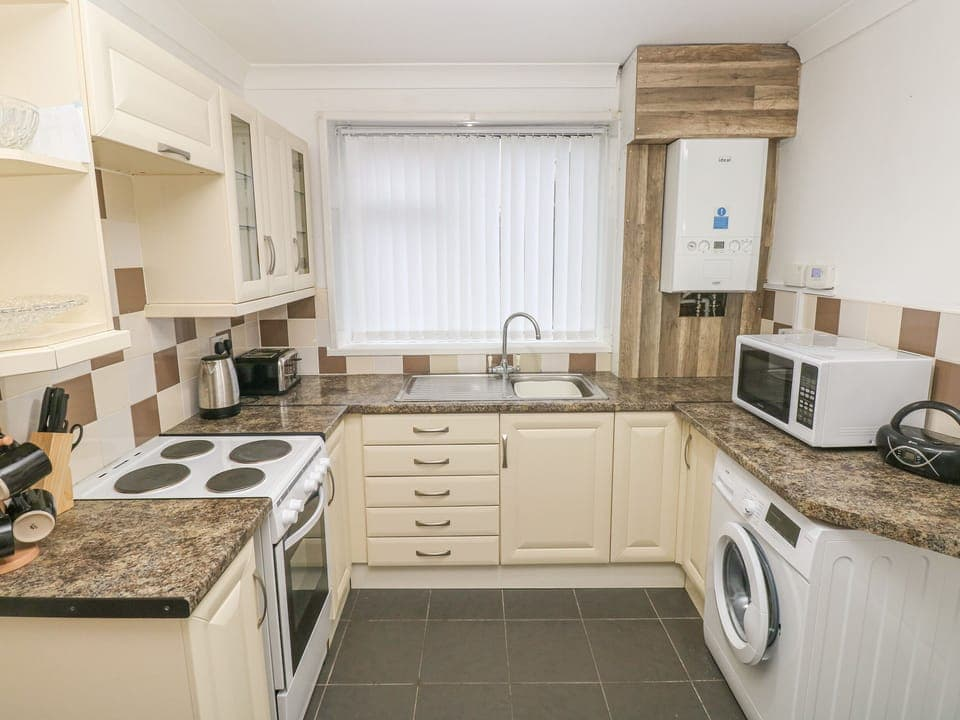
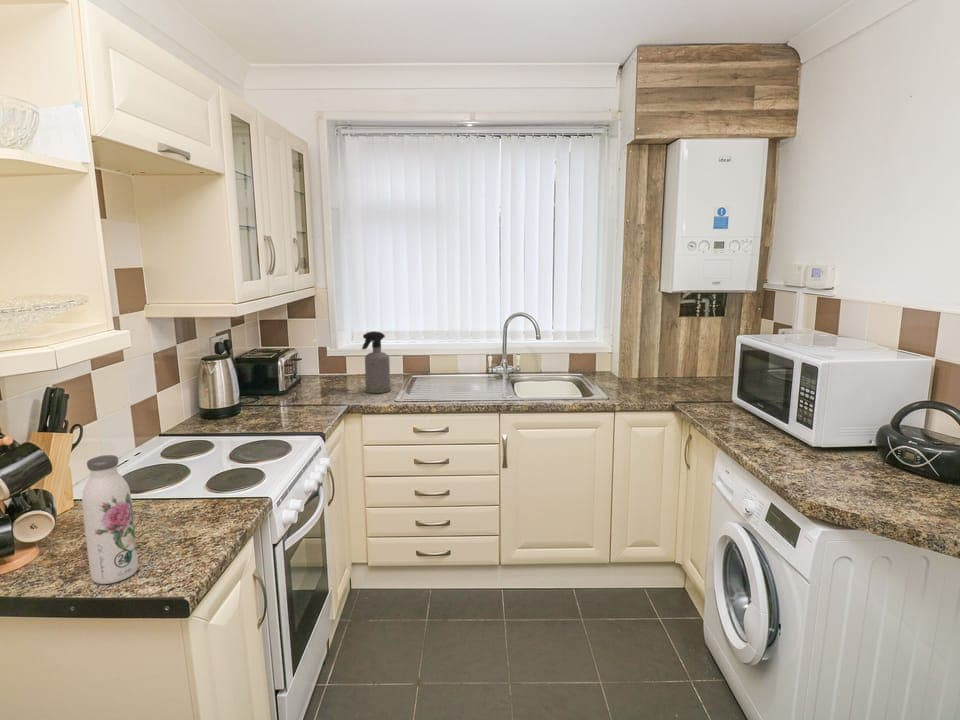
+ water bottle [81,454,139,585]
+ spray bottle [361,330,392,394]
